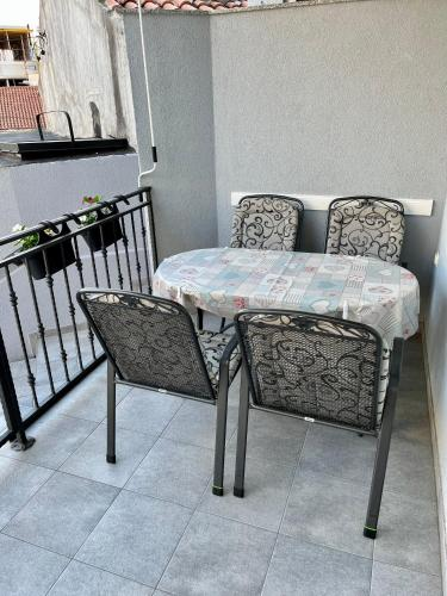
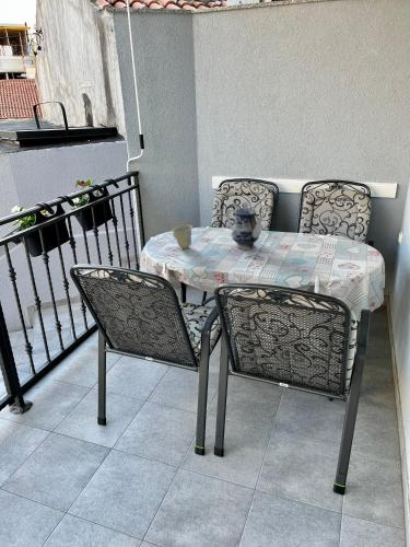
+ teapot [225,200,267,251]
+ cup [171,224,194,249]
